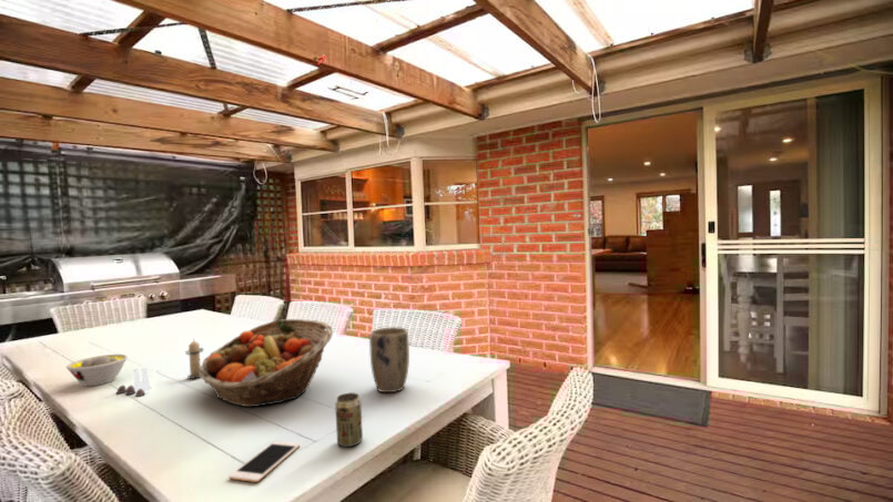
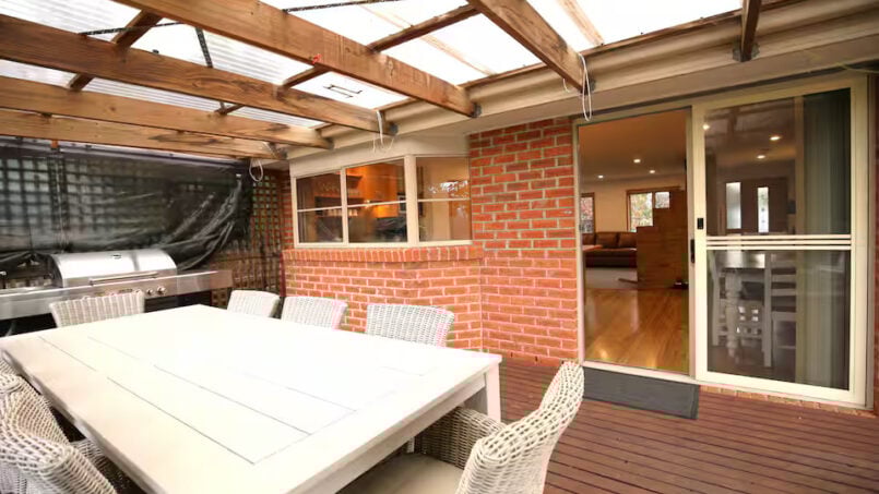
- salt and pepper shaker set [115,367,153,397]
- candle [185,338,205,380]
- plant pot [368,326,410,393]
- beverage can [334,392,364,448]
- fruit basket [199,318,334,408]
- cell phone [227,440,301,483]
- bowl [65,354,129,387]
